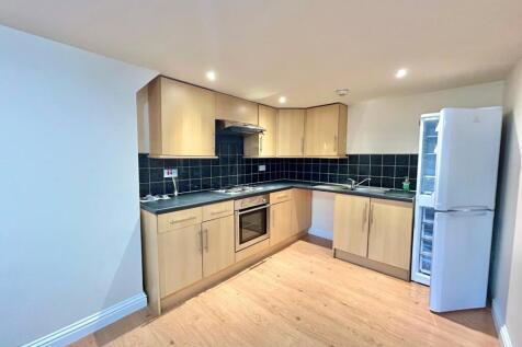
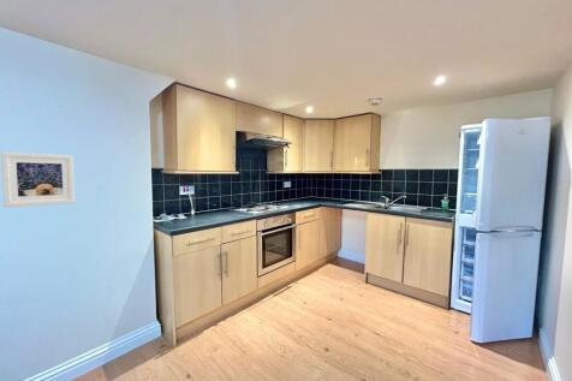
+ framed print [0,150,76,208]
